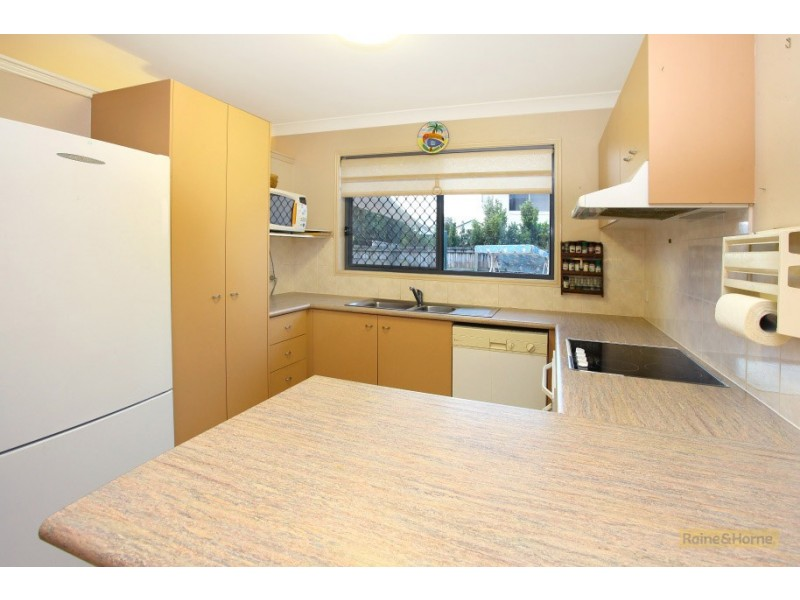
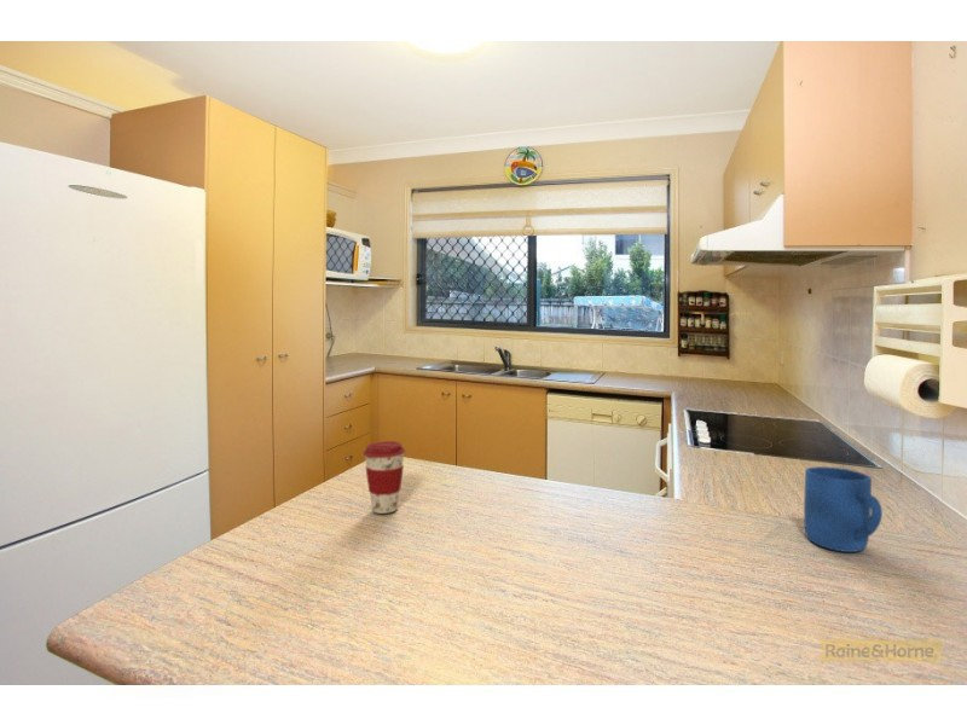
+ mug [803,465,884,553]
+ coffee cup [363,440,406,515]
